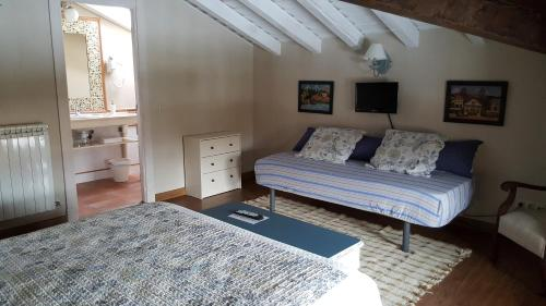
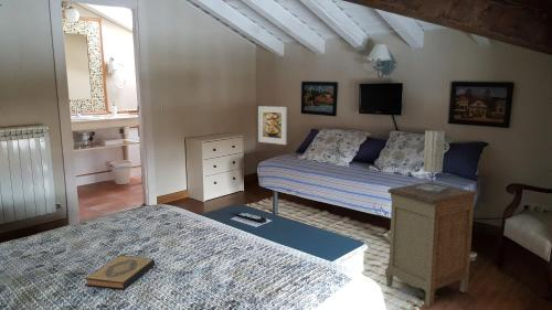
+ hardback book [84,255,156,290]
+ table lamp [415,129,448,193]
+ nightstand [384,181,478,308]
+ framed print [257,105,288,146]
